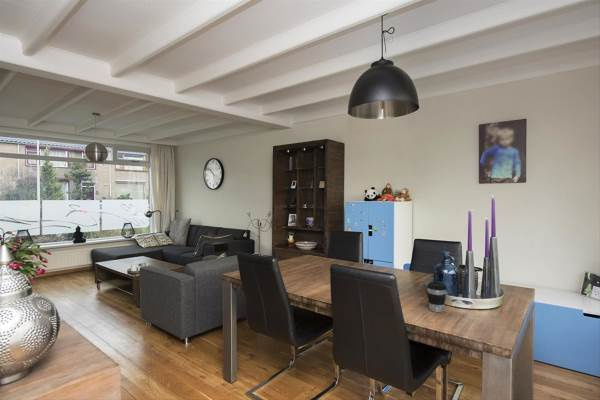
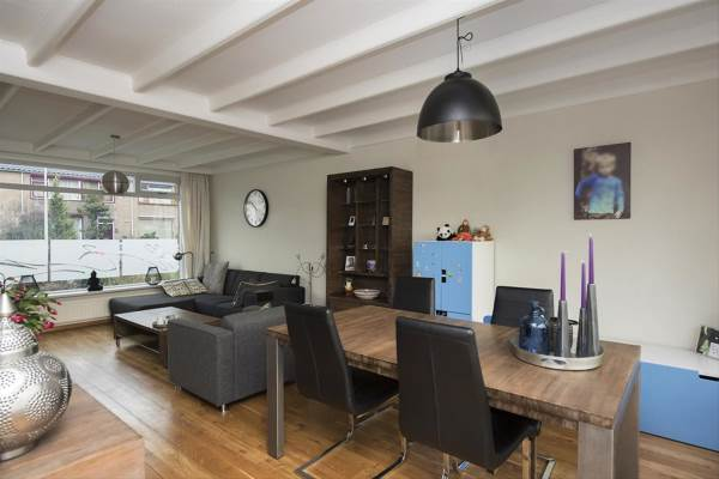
- coffee cup [426,281,448,313]
